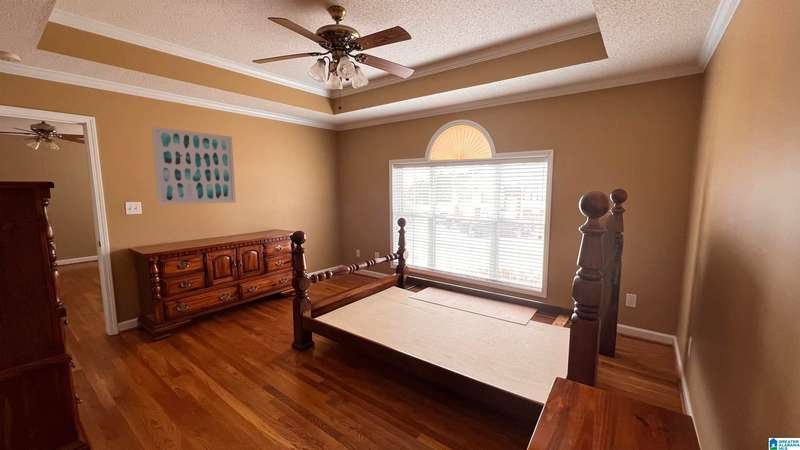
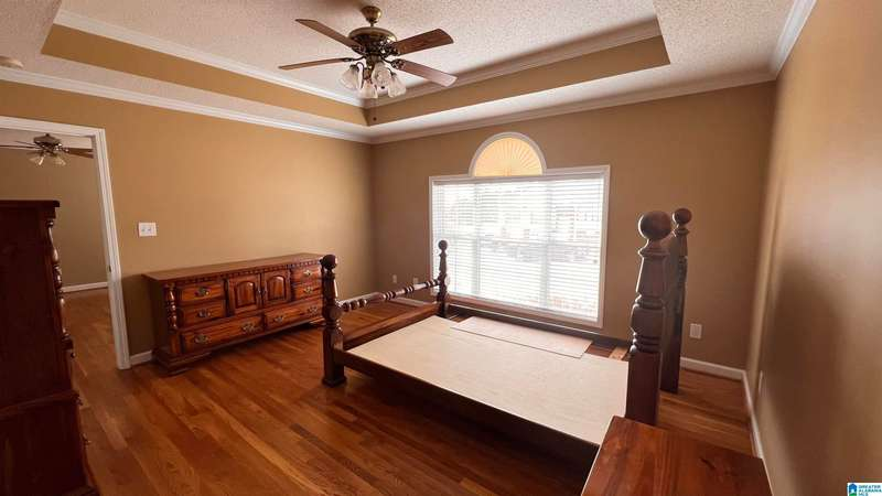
- wall art [151,126,237,206]
